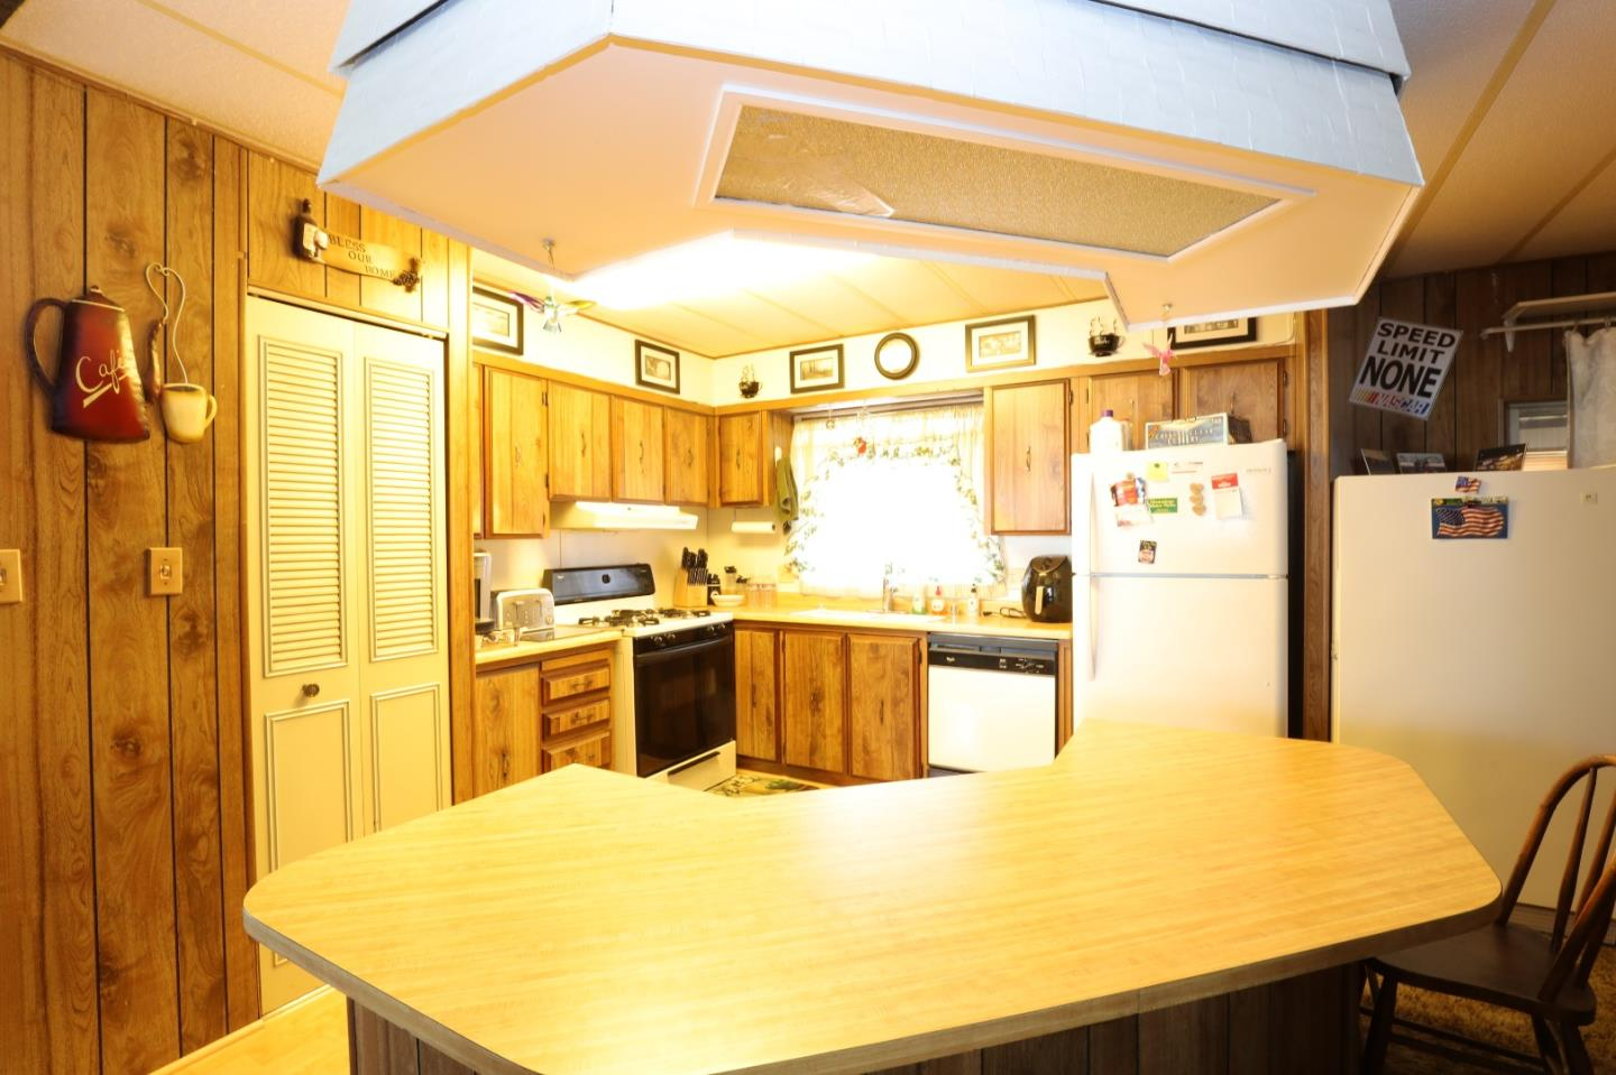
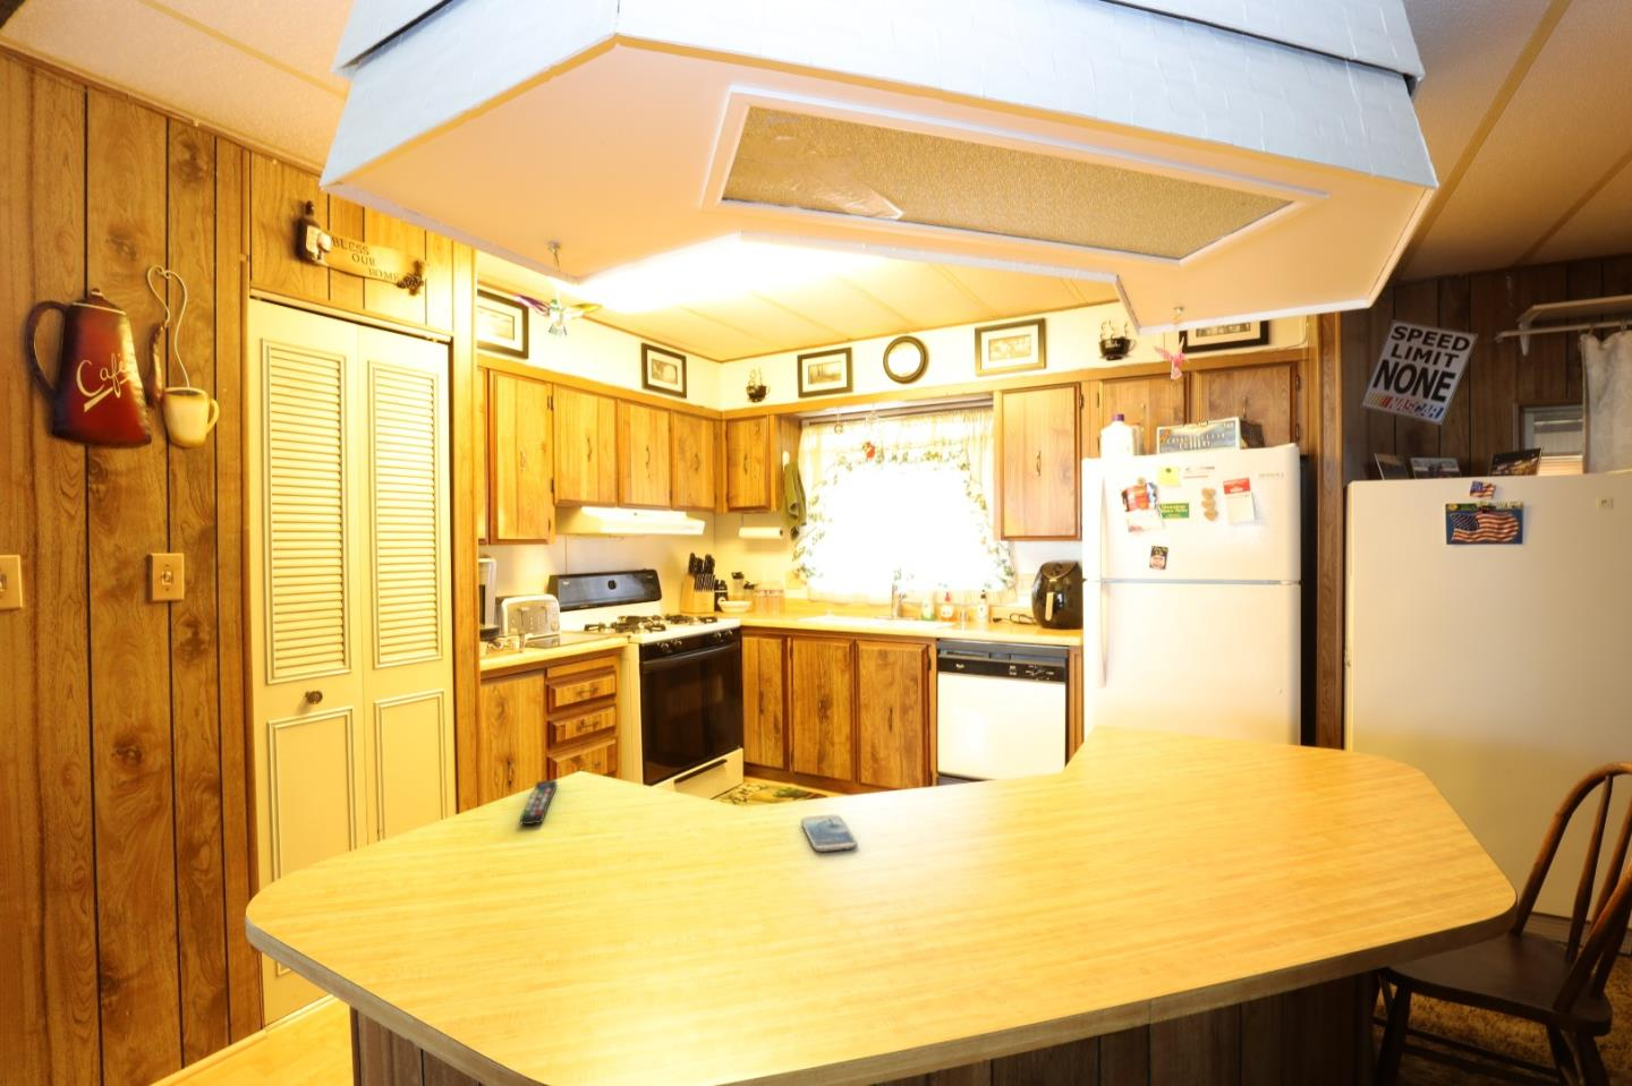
+ remote control [519,779,558,827]
+ smartphone [800,814,858,853]
